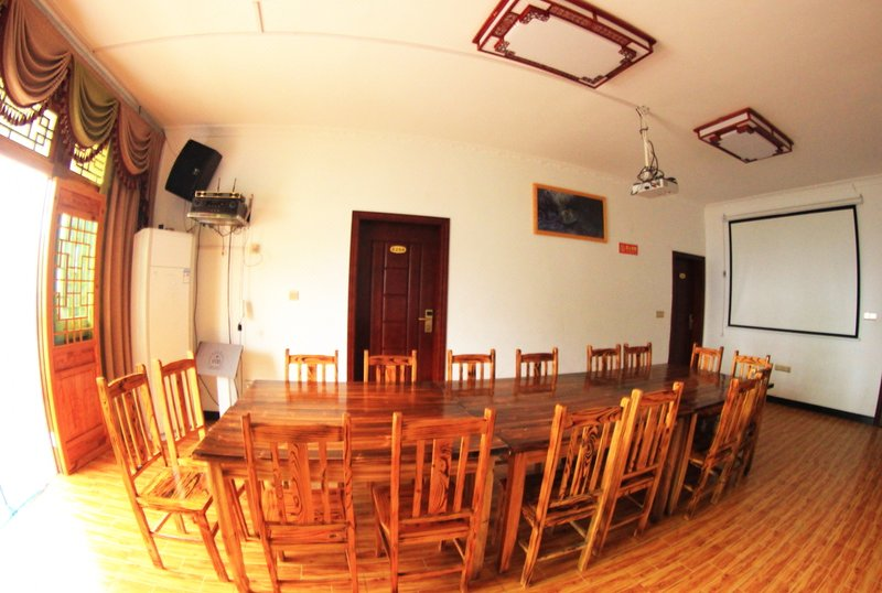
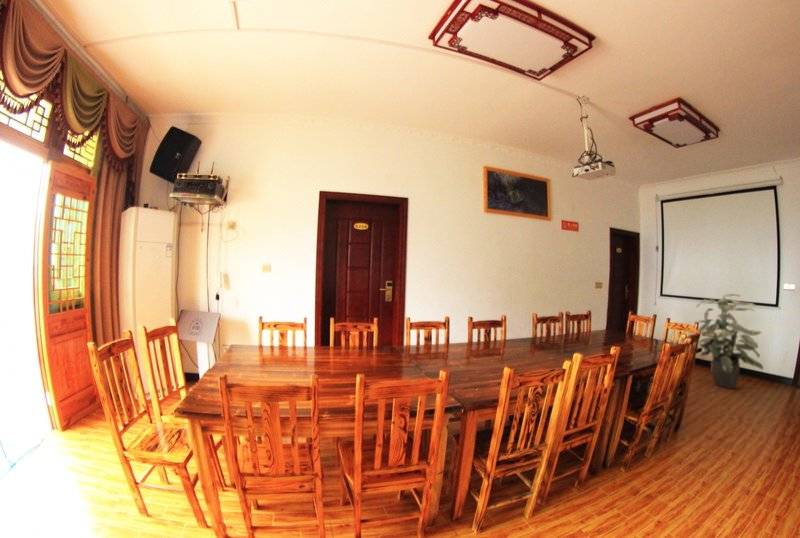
+ indoor plant [693,293,764,390]
